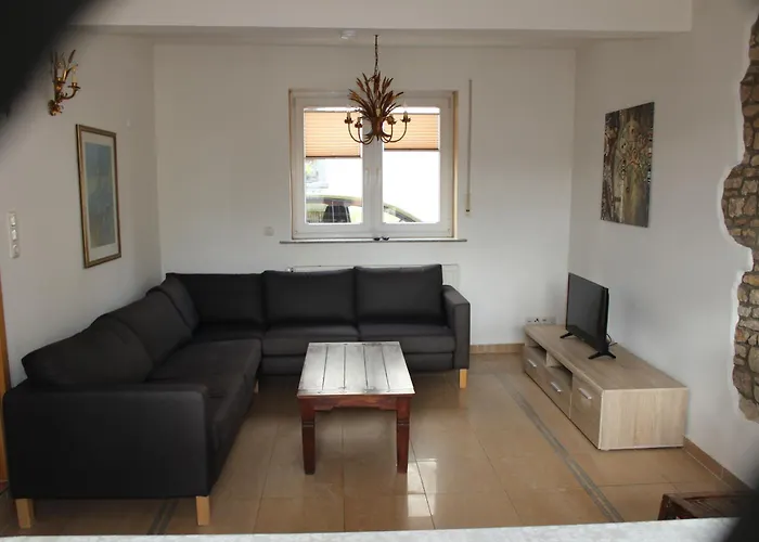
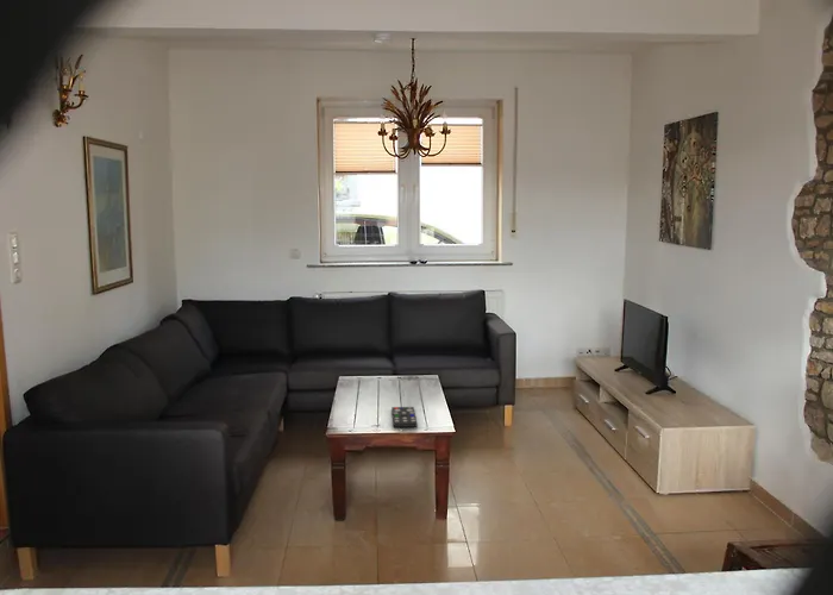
+ remote control [390,406,419,428]
